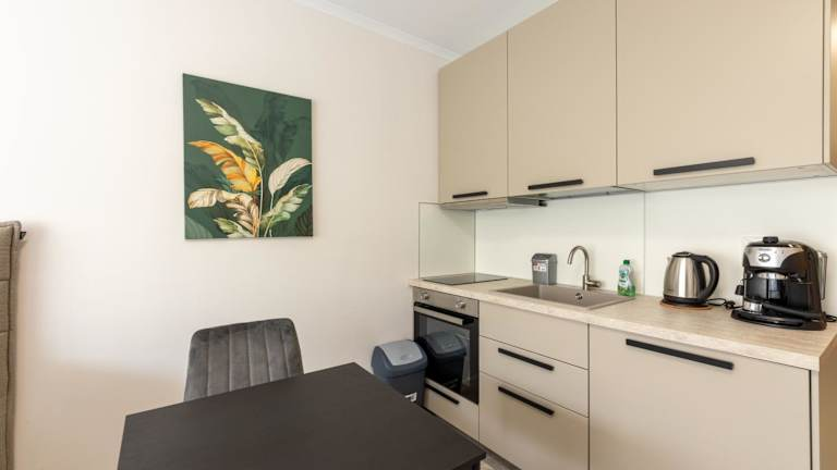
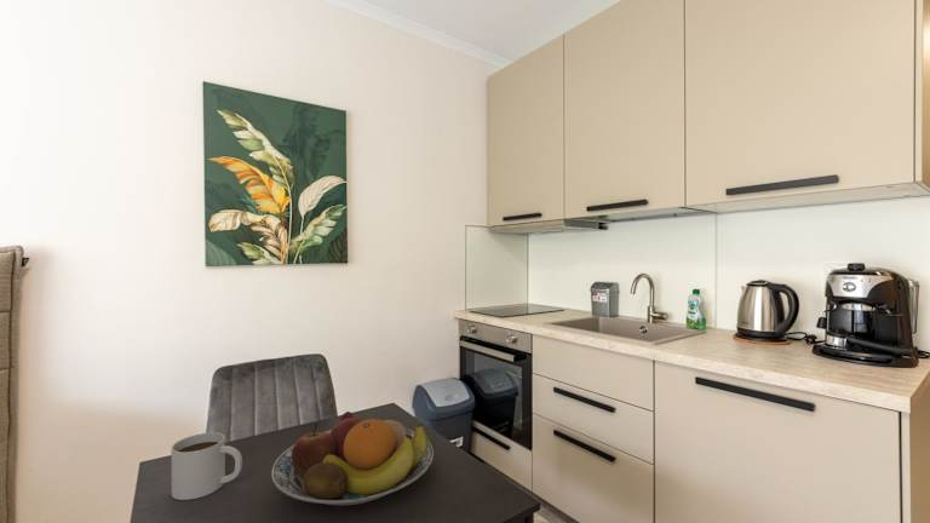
+ fruit bowl [270,410,435,506]
+ mug [171,431,243,501]
